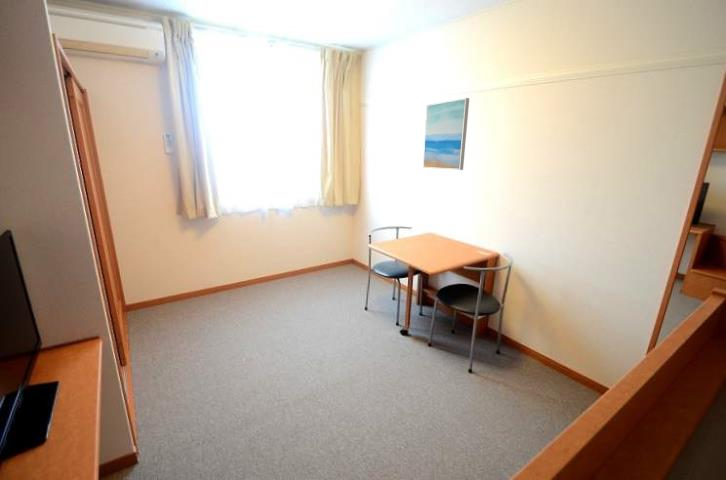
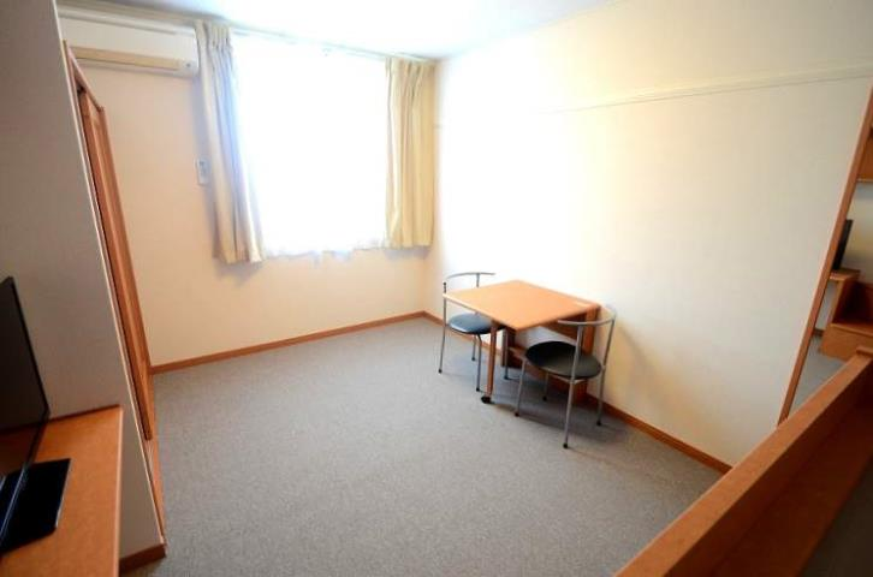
- wall art [422,97,470,171]
